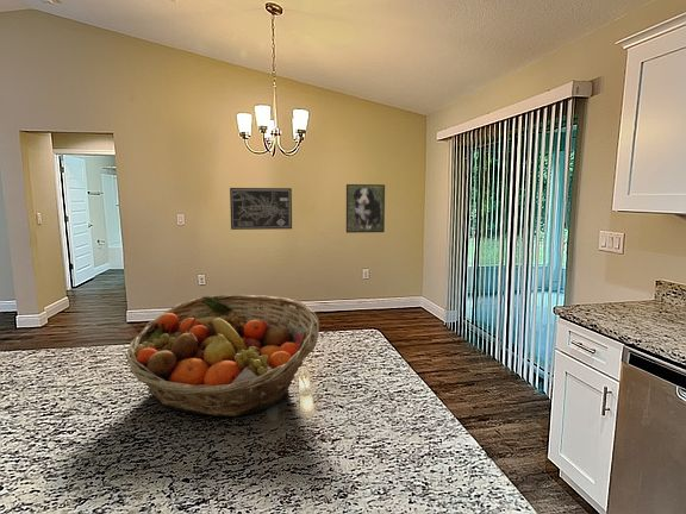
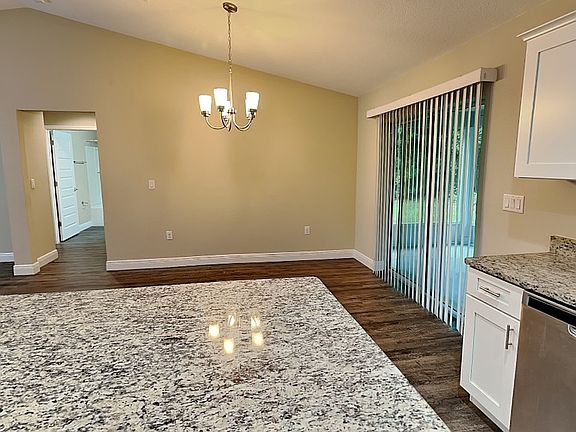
- wall art [229,187,293,231]
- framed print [345,183,386,234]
- fruit basket [125,294,320,418]
